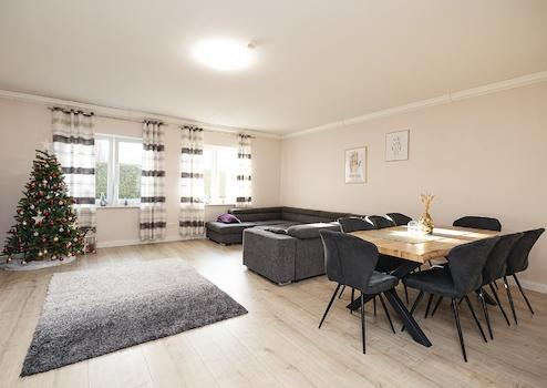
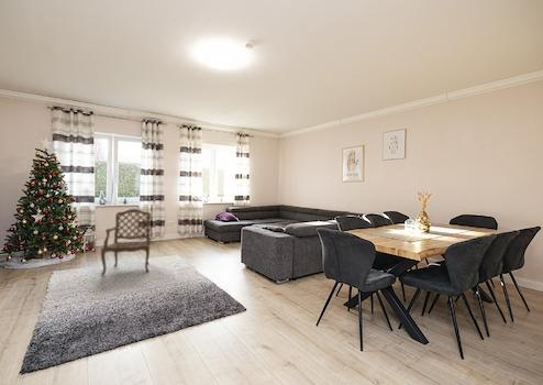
+ armchair [100,208,152,276]
